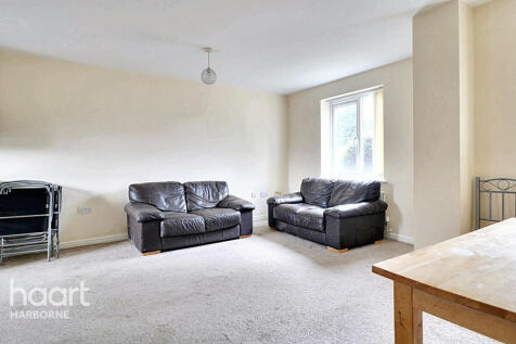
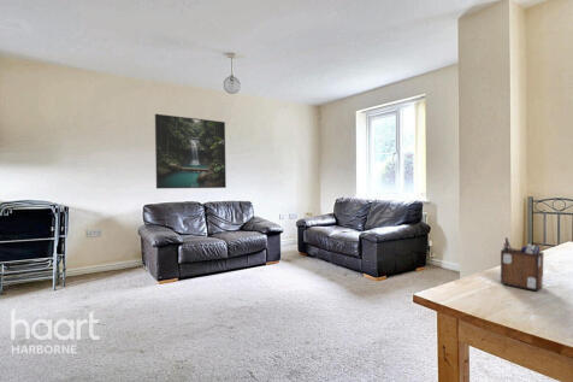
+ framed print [154,113,228,189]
+ desk organizer [500,236,544,292]
